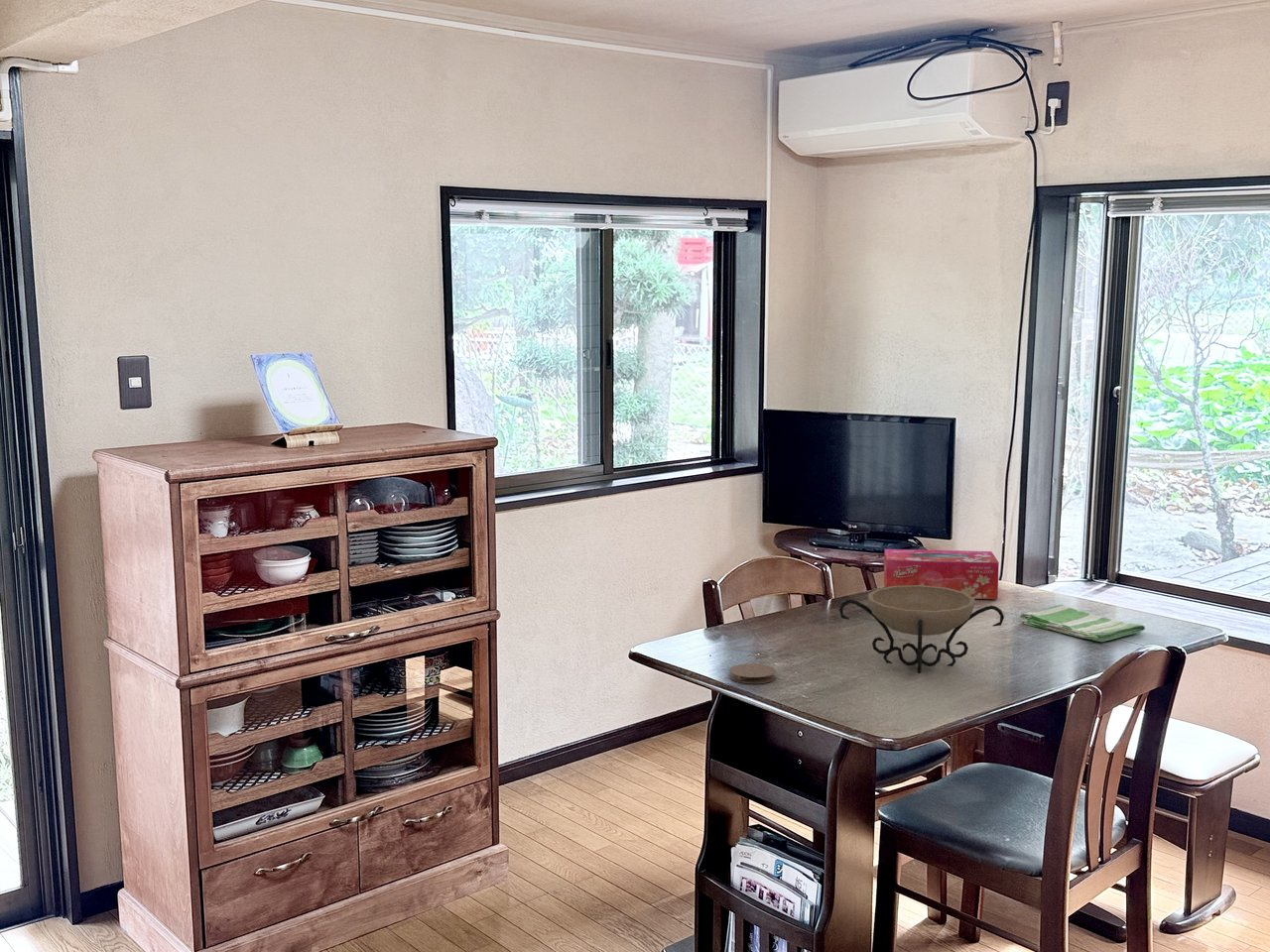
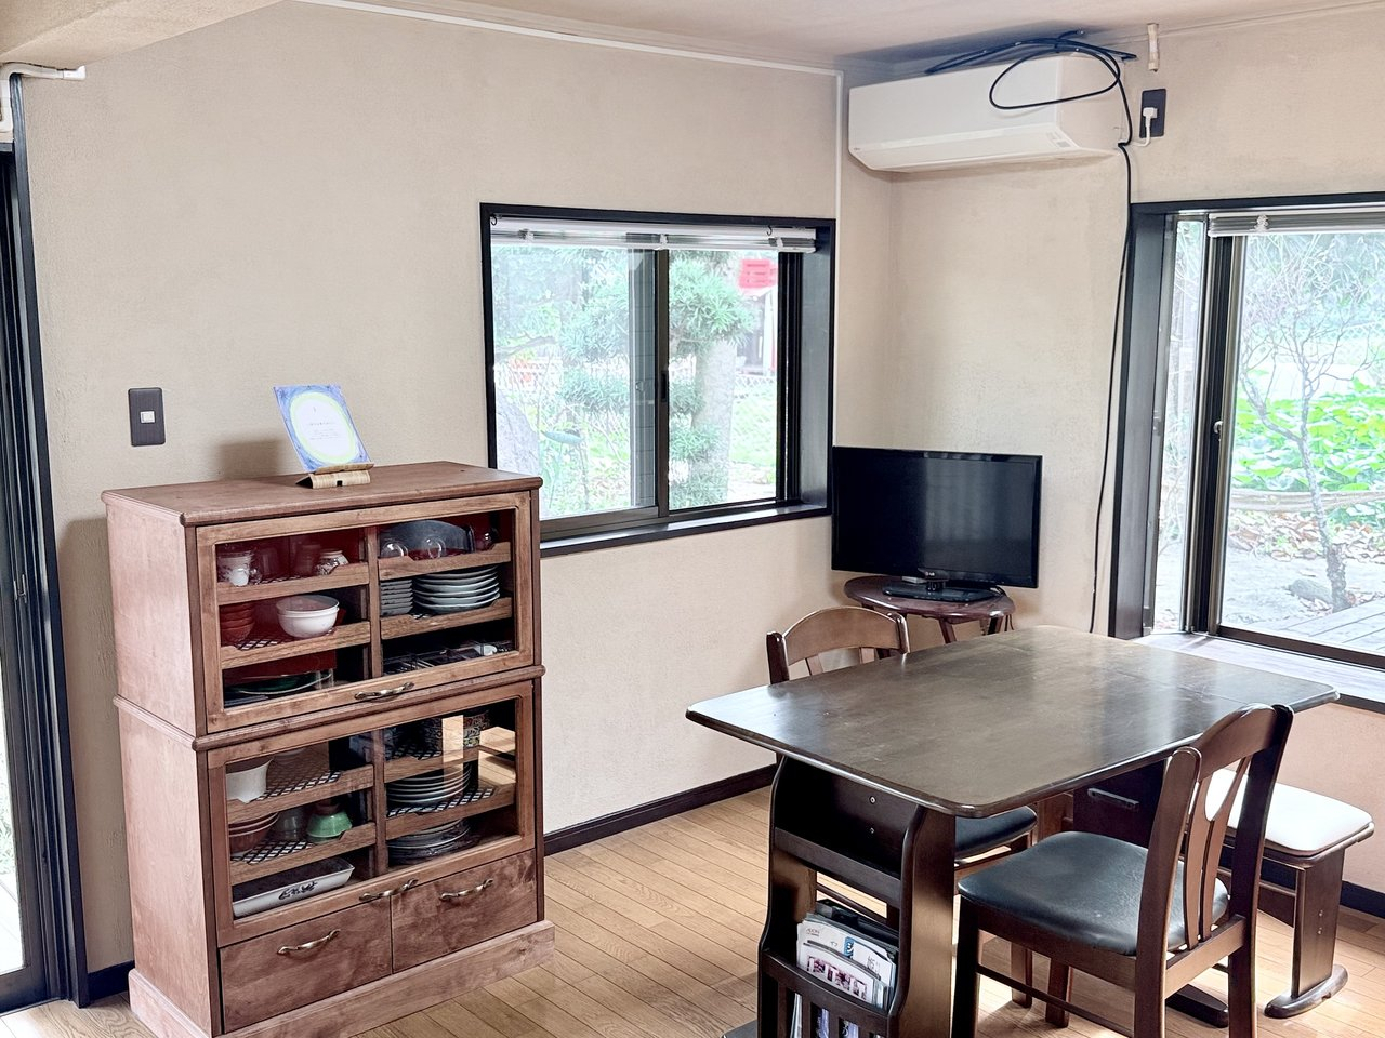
- coaster [728,662,777,684]
- decorative bowl [838,585,1005,674]
- dish towel [1018,603,1146,643]
- tissue box [883,548,1000,600]
